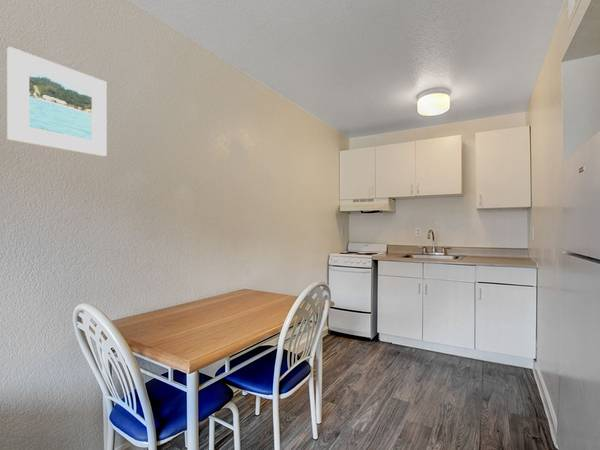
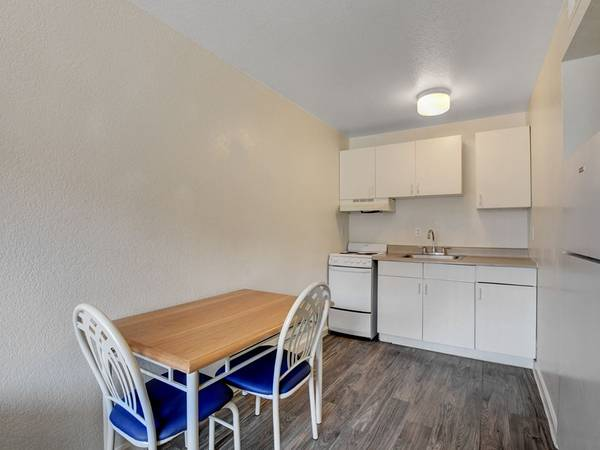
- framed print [6,46,108,157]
